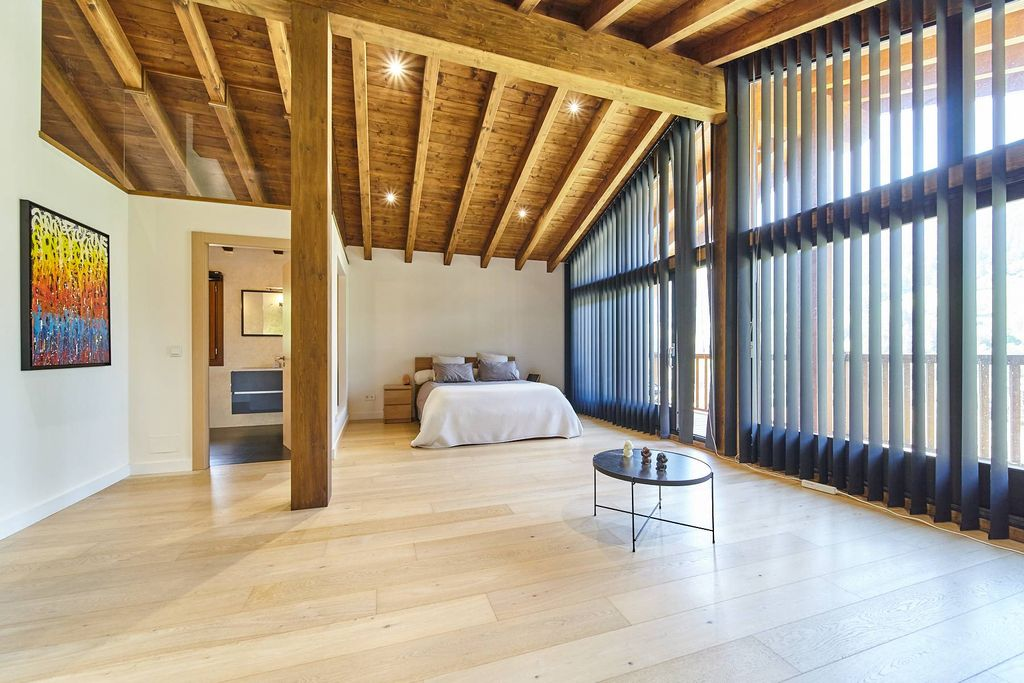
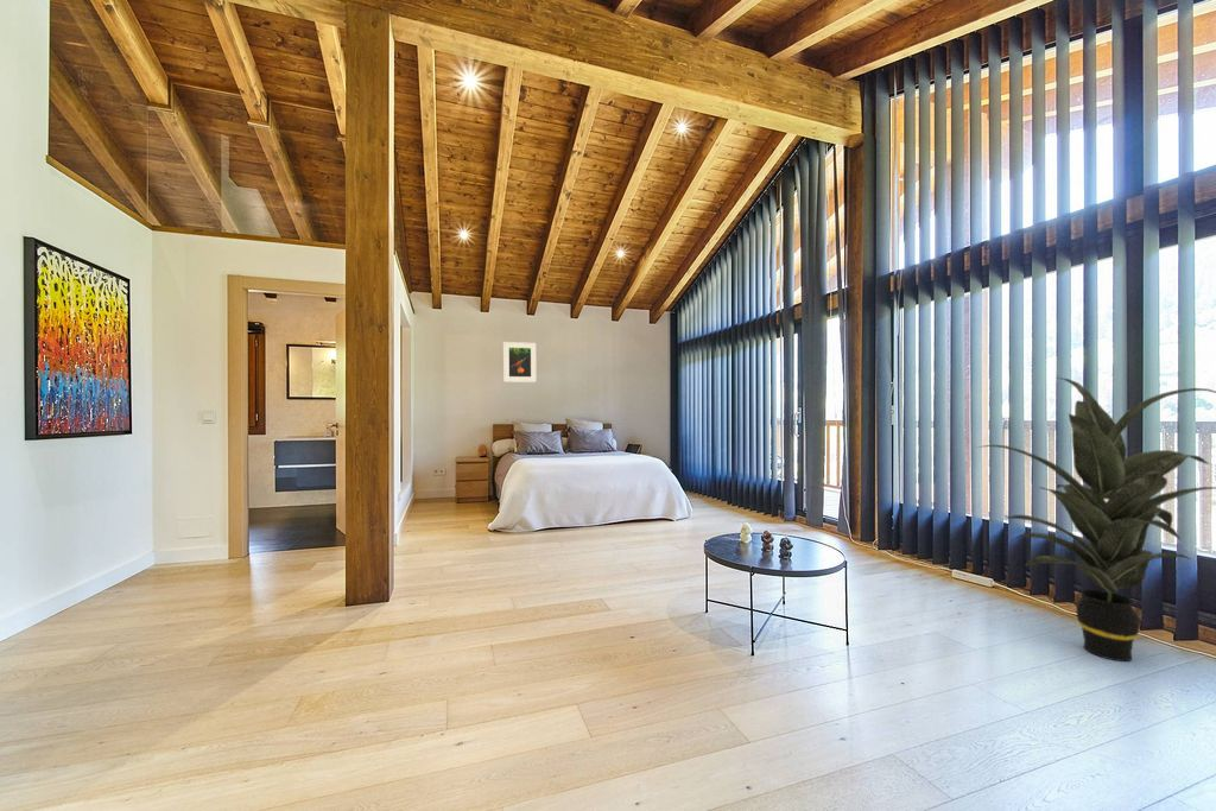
+ indoor plant [976,376,1216,663]
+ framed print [502,341,538,384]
